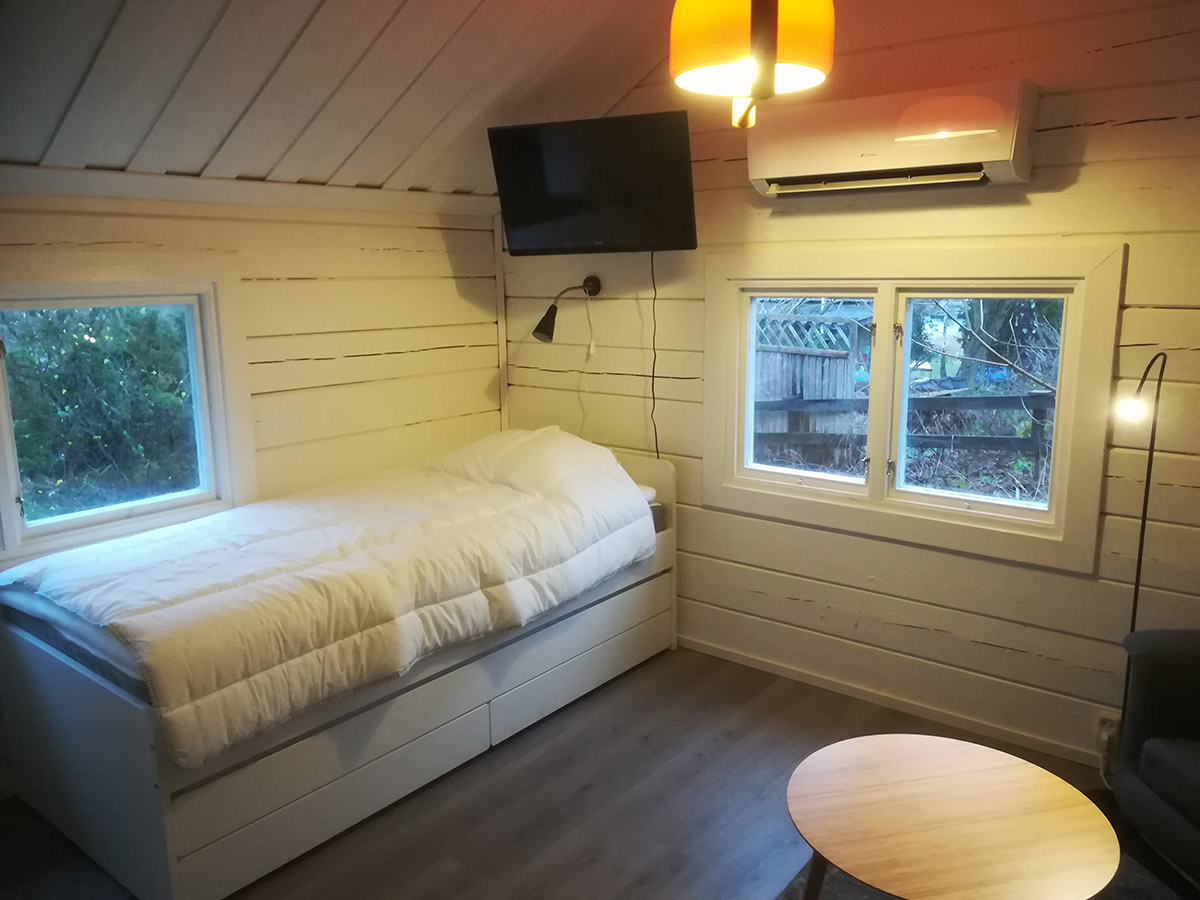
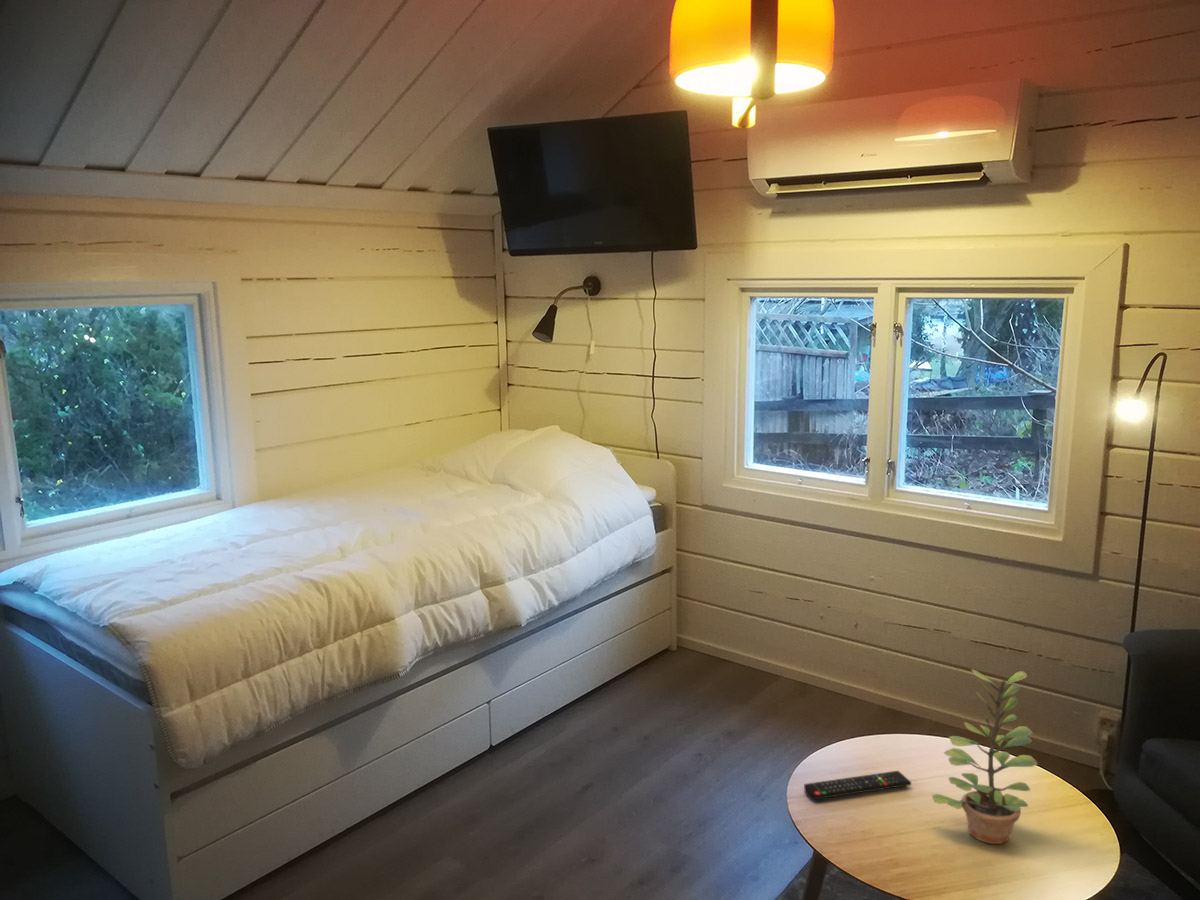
+ remote control [803,770,912,800]
+ plant [931,668,1039,845]
